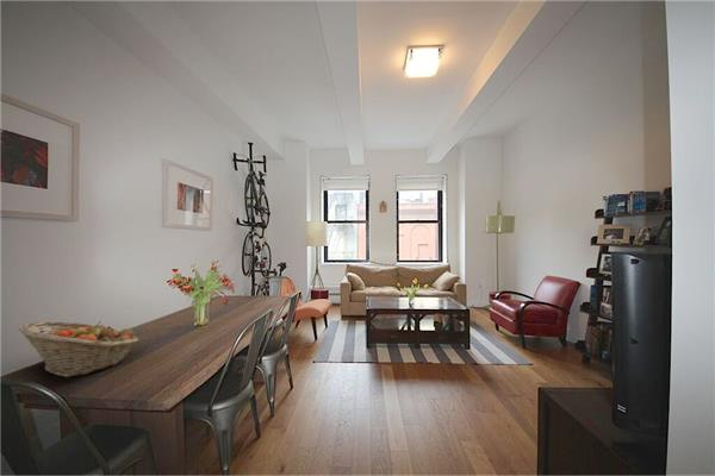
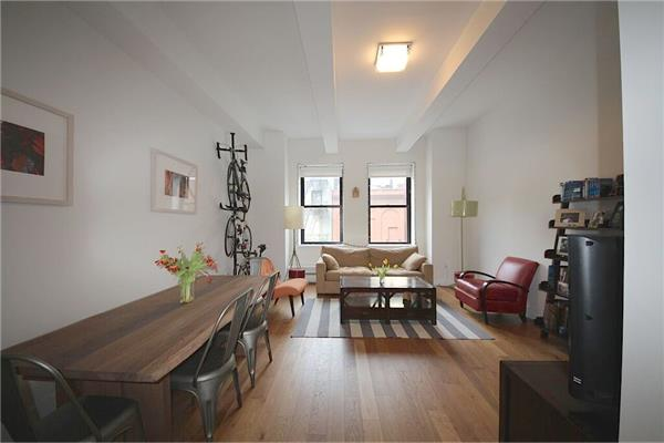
- fruit basket [18,320,139,378]
